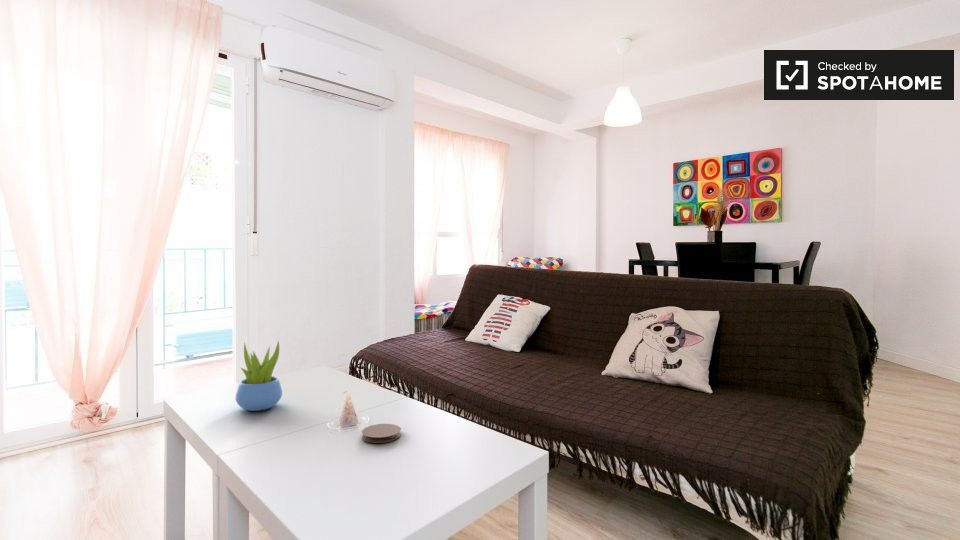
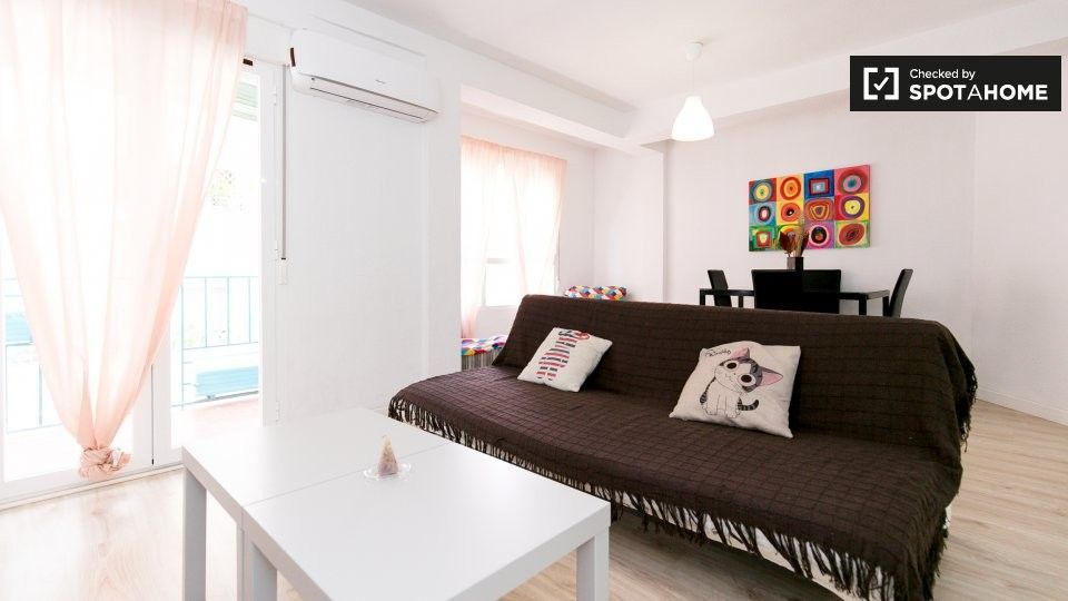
- coaster [361,423,402,444]
- succulent plant [235,340,283,412]
